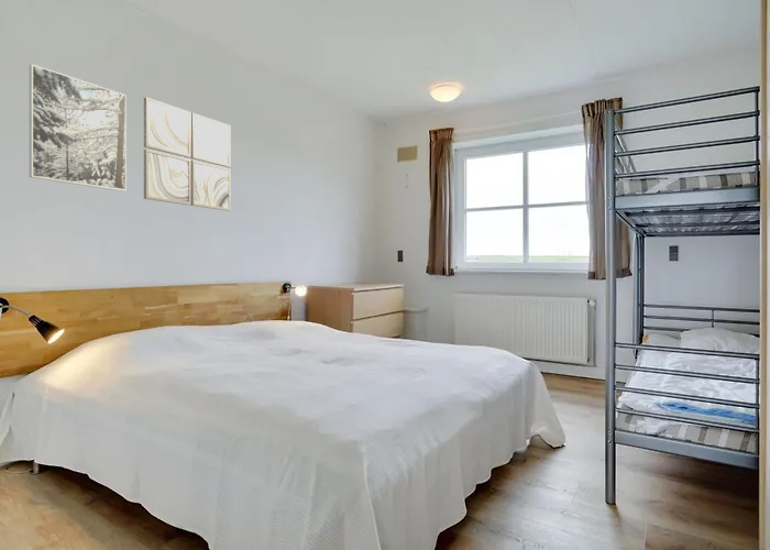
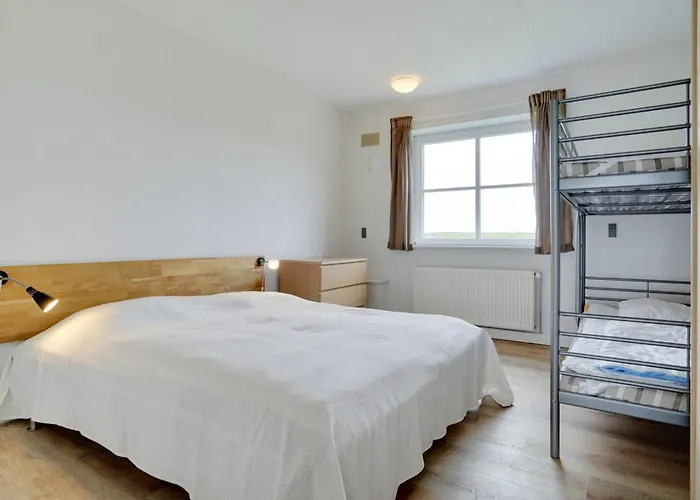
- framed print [29,64,128,193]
- wall art [143,97,231,212]
